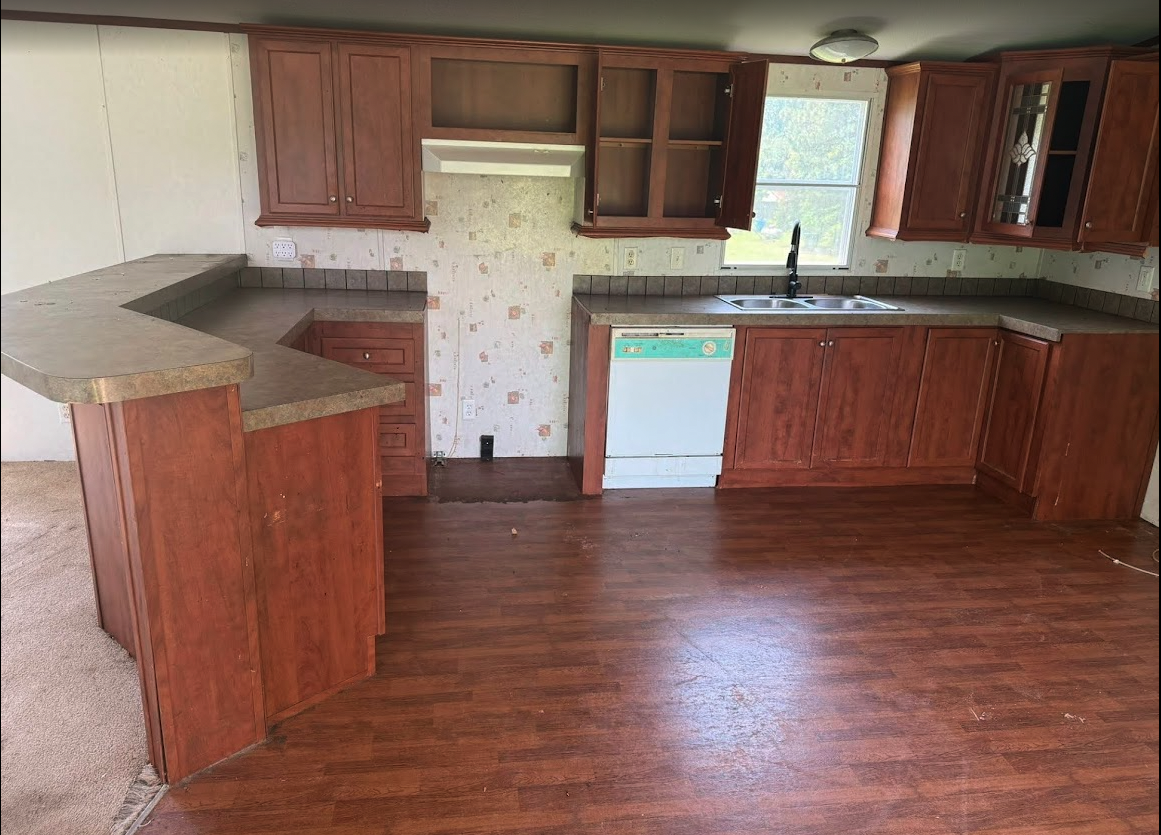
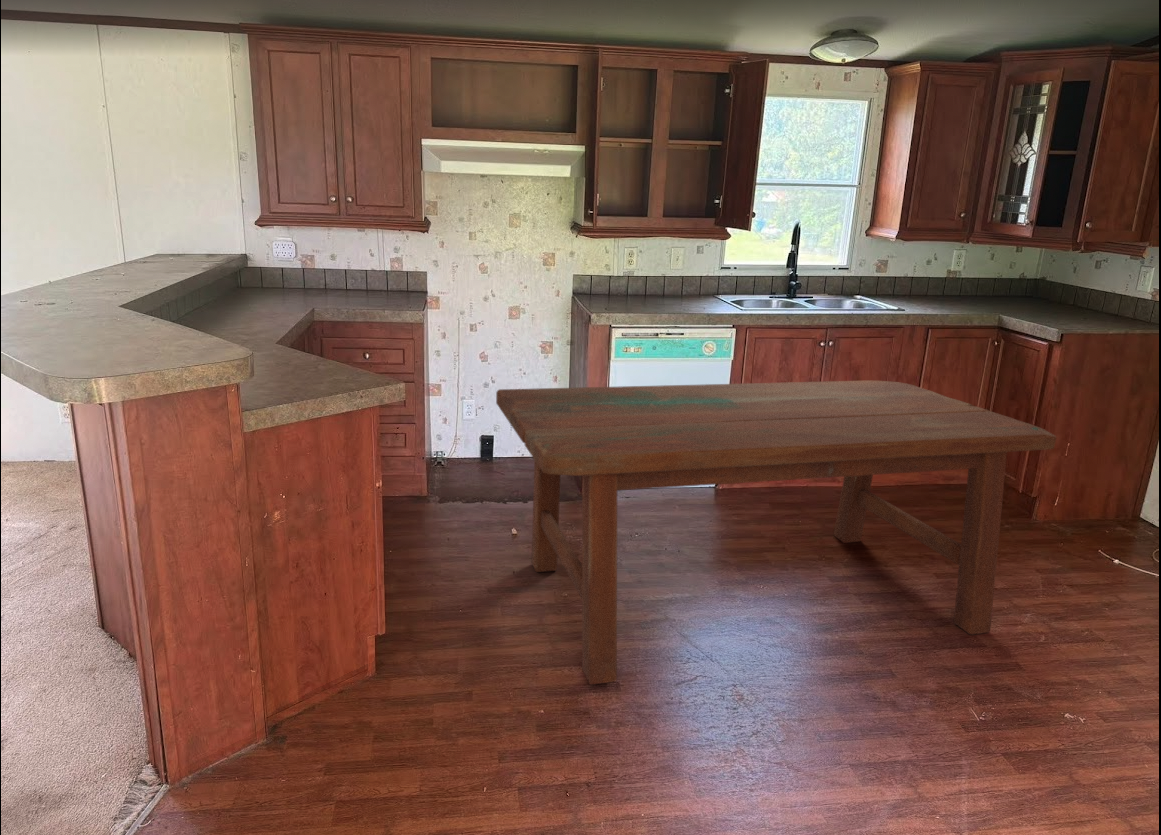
+ dining table [495,380,1058,686]
